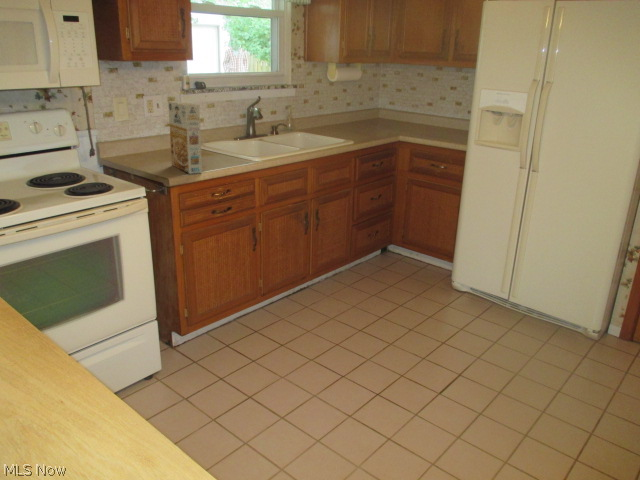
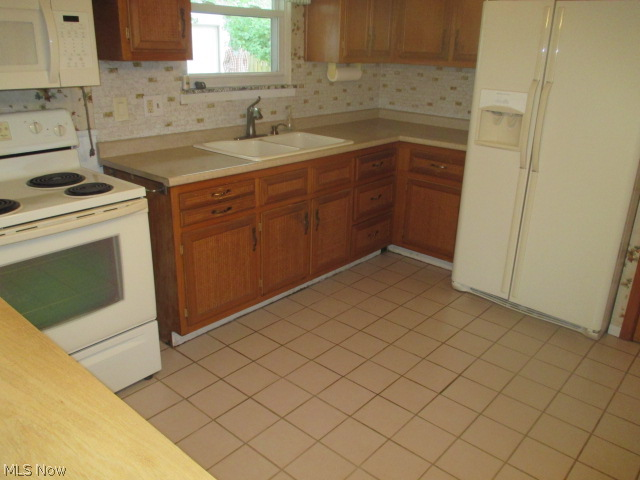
- cereal box [167,100,203,175]
